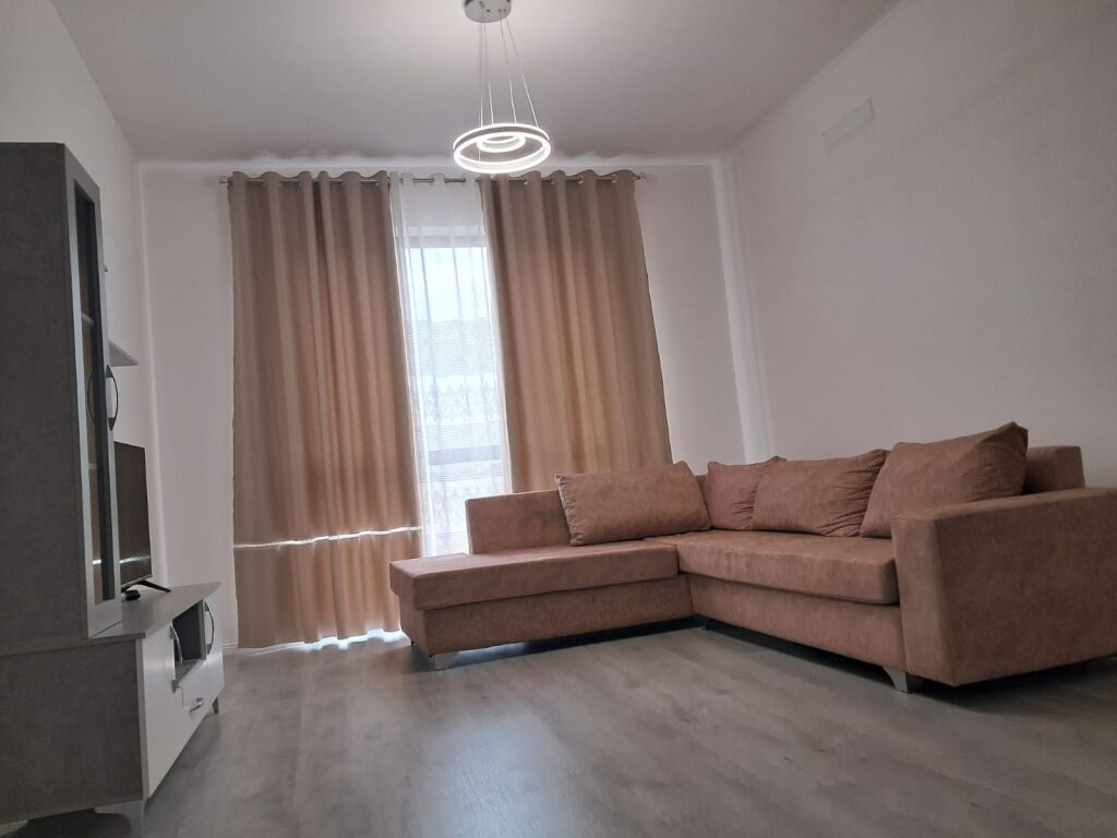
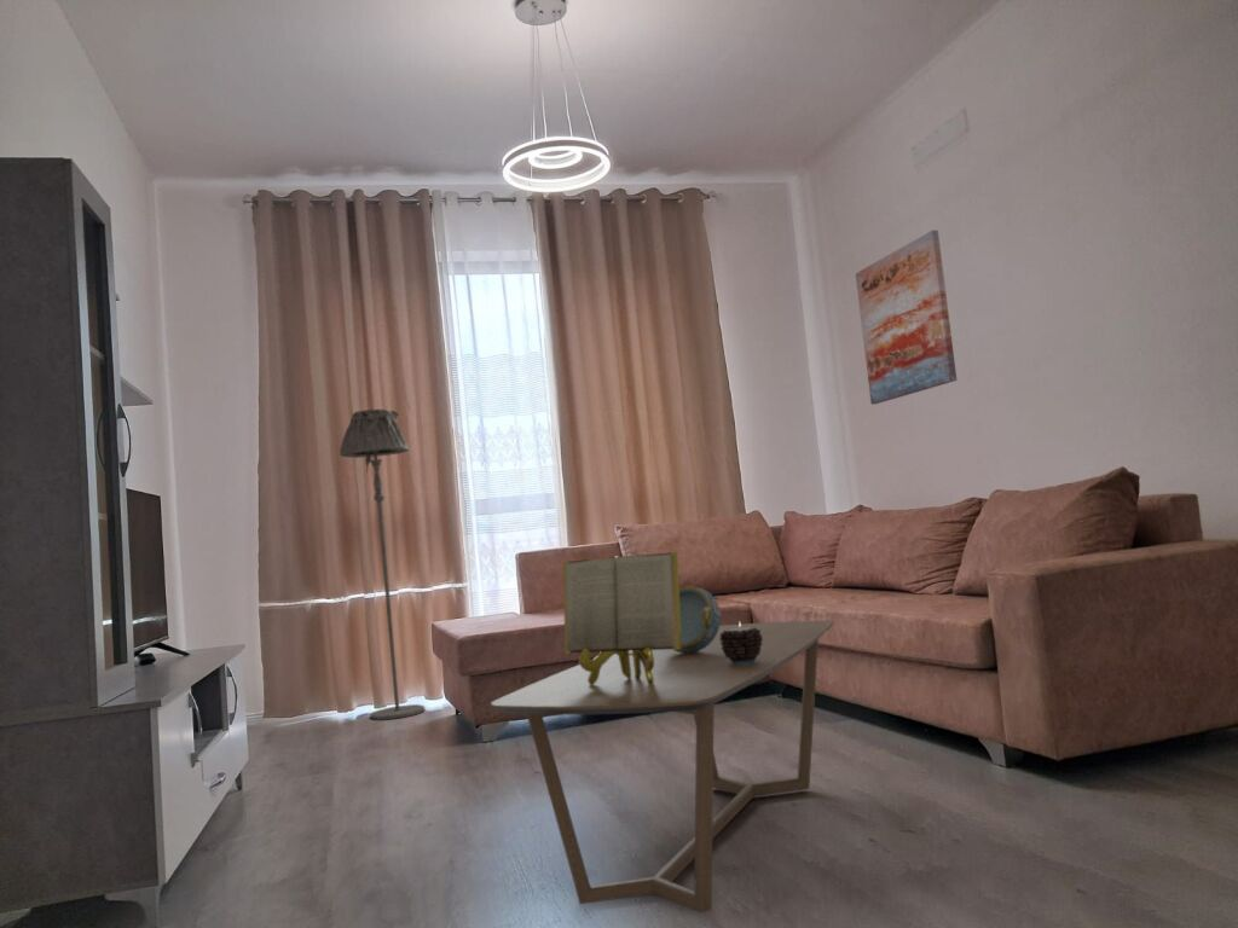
+ book [562,551,682,685]
+ floor lamp [339,408,426,721]
+ decorative bowl [672,585,722,654]
+ coffee table [490,620,835,914]
+ wall art [855,230,958,406]
+ candle [719,620,763,665]
